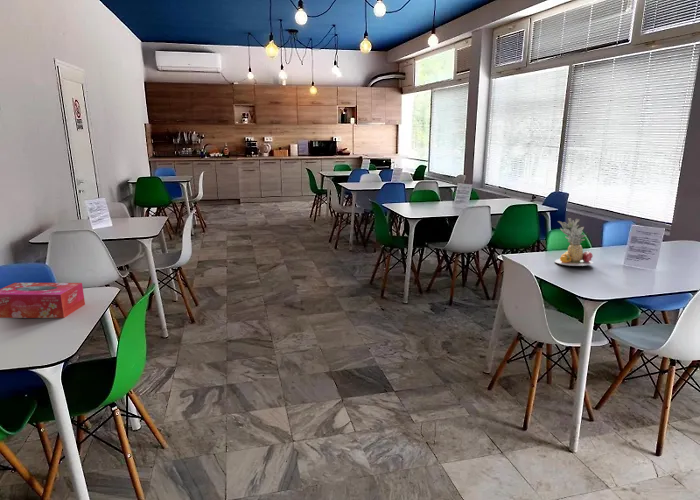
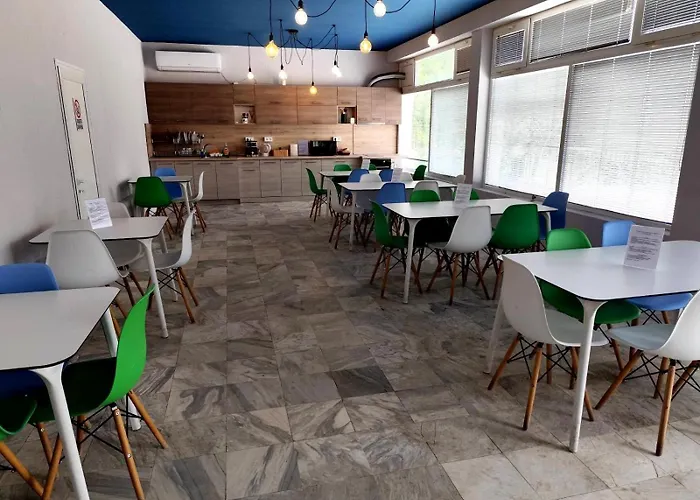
- succulent plant [554,217,594,267]
- tissue box [0,282,86,319]
